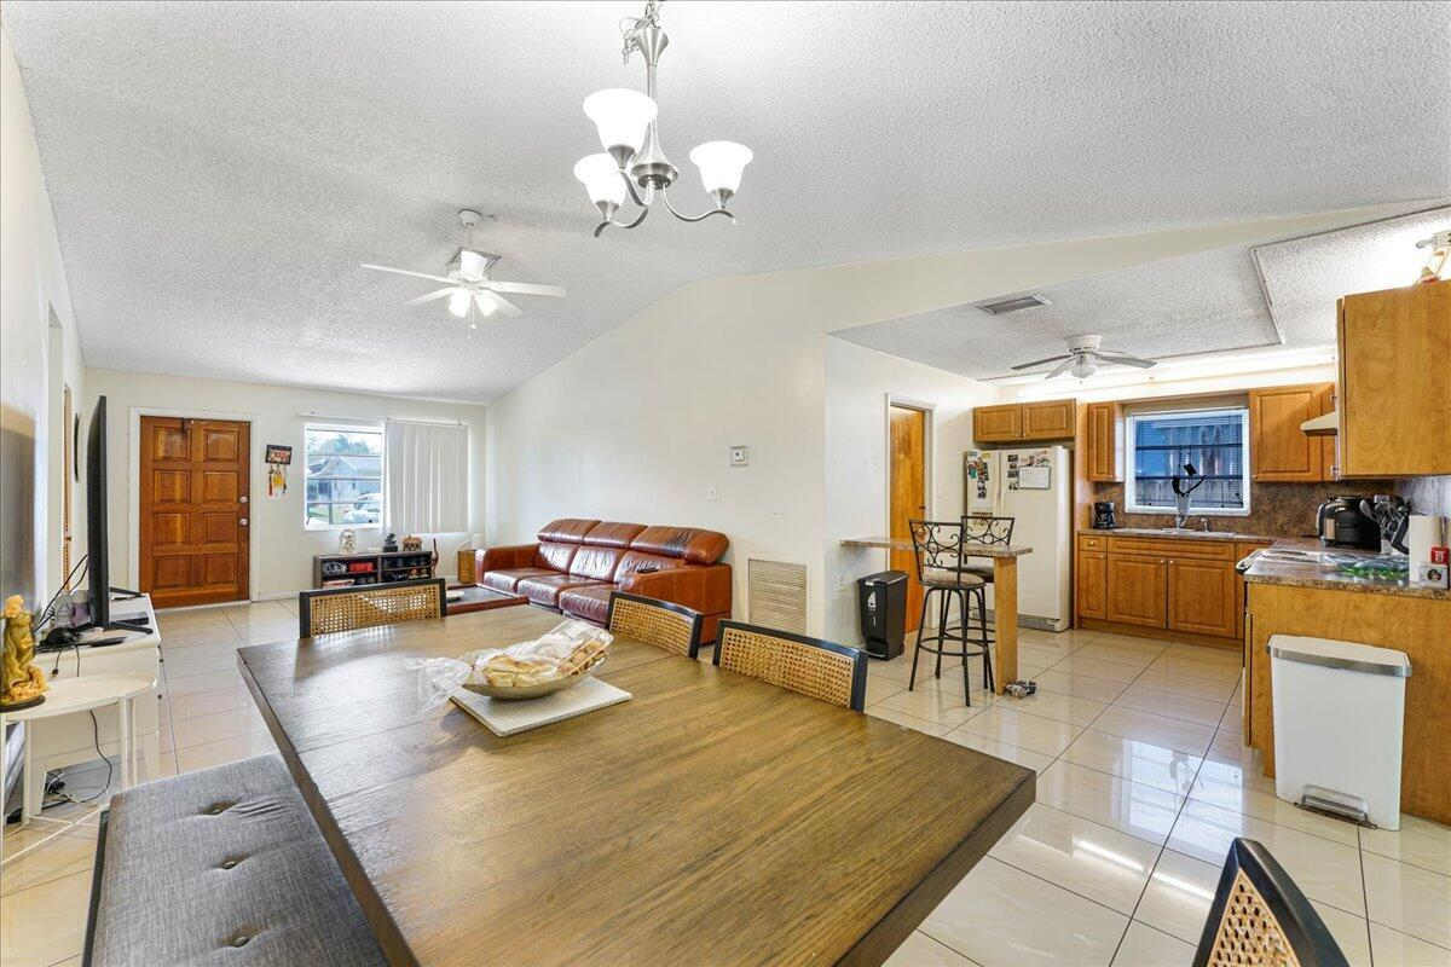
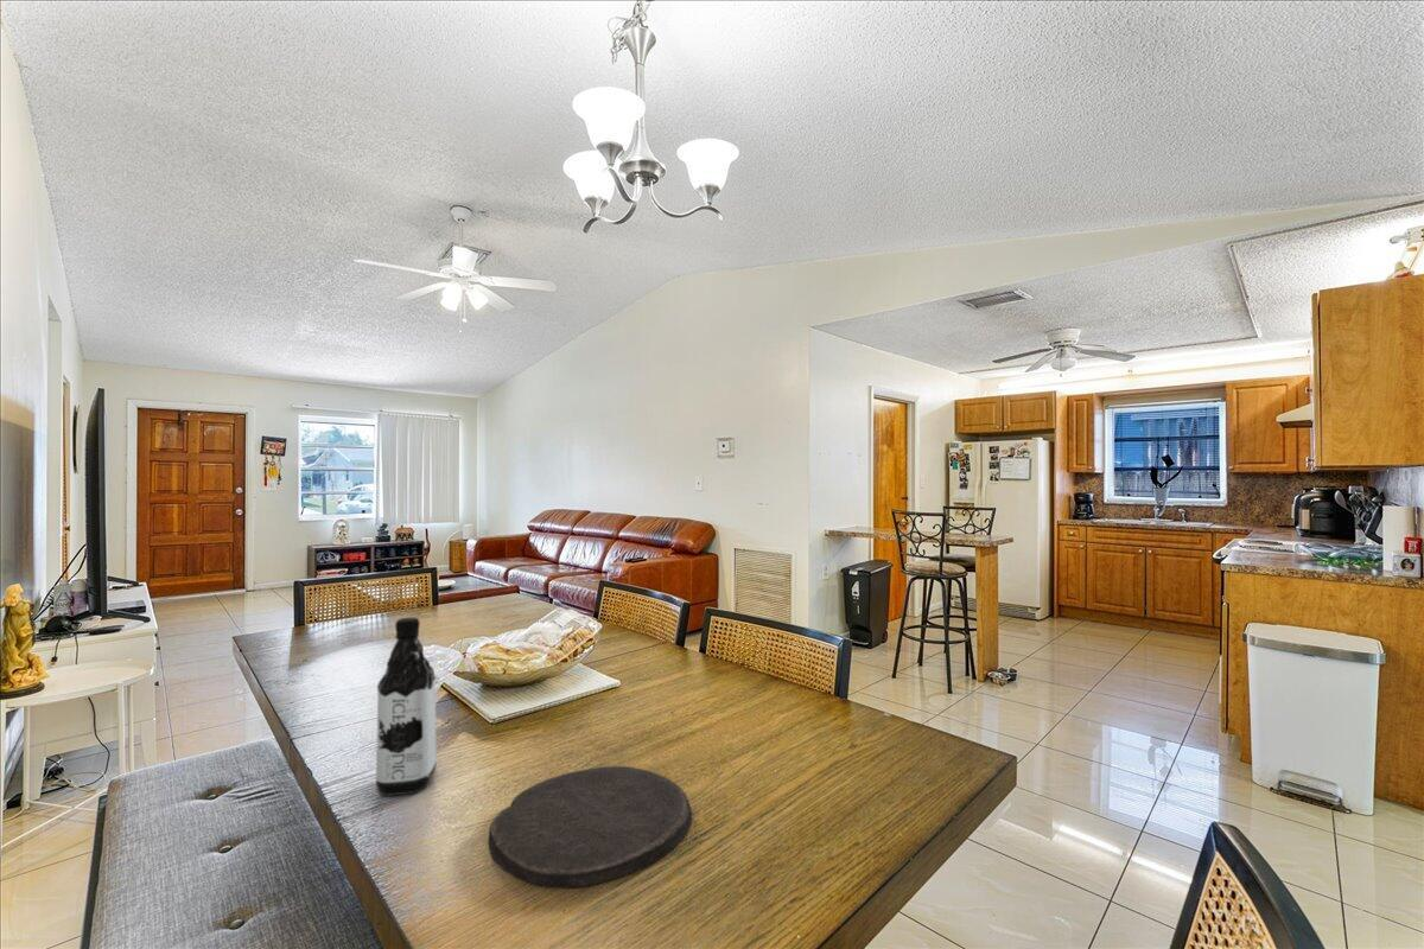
+ plate [488,765,693,889]
+ water bottle [375,617,438,797]
